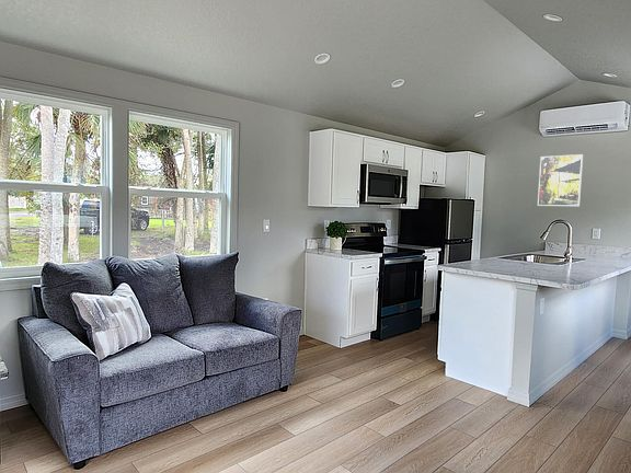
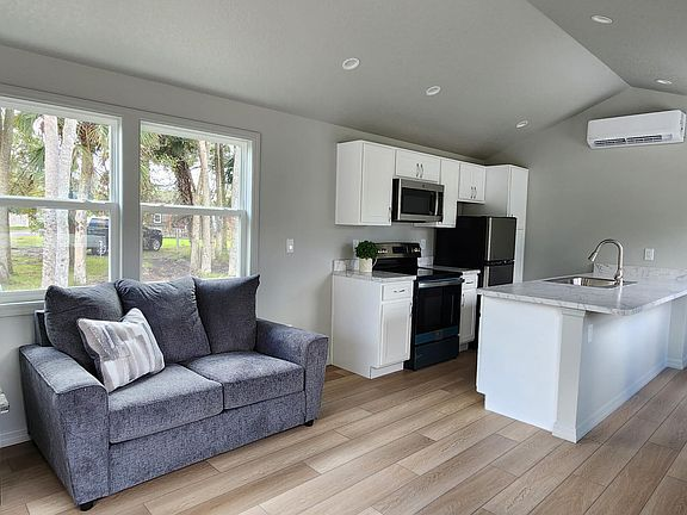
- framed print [537,153,584,207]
